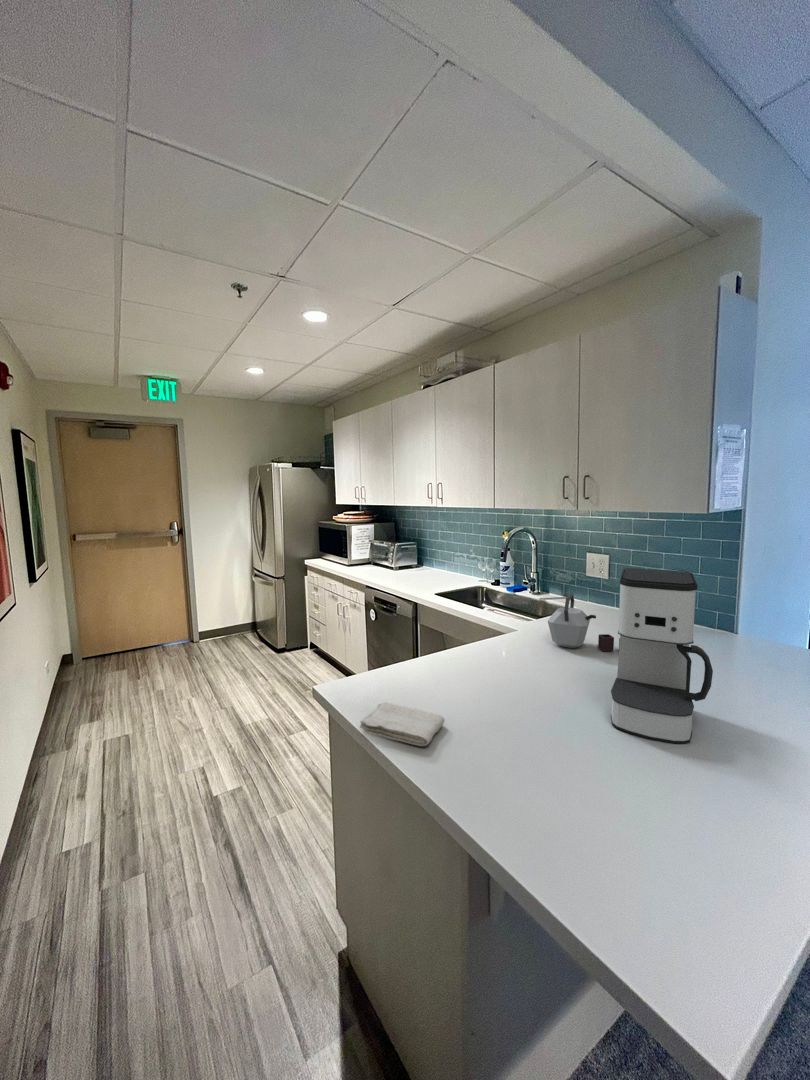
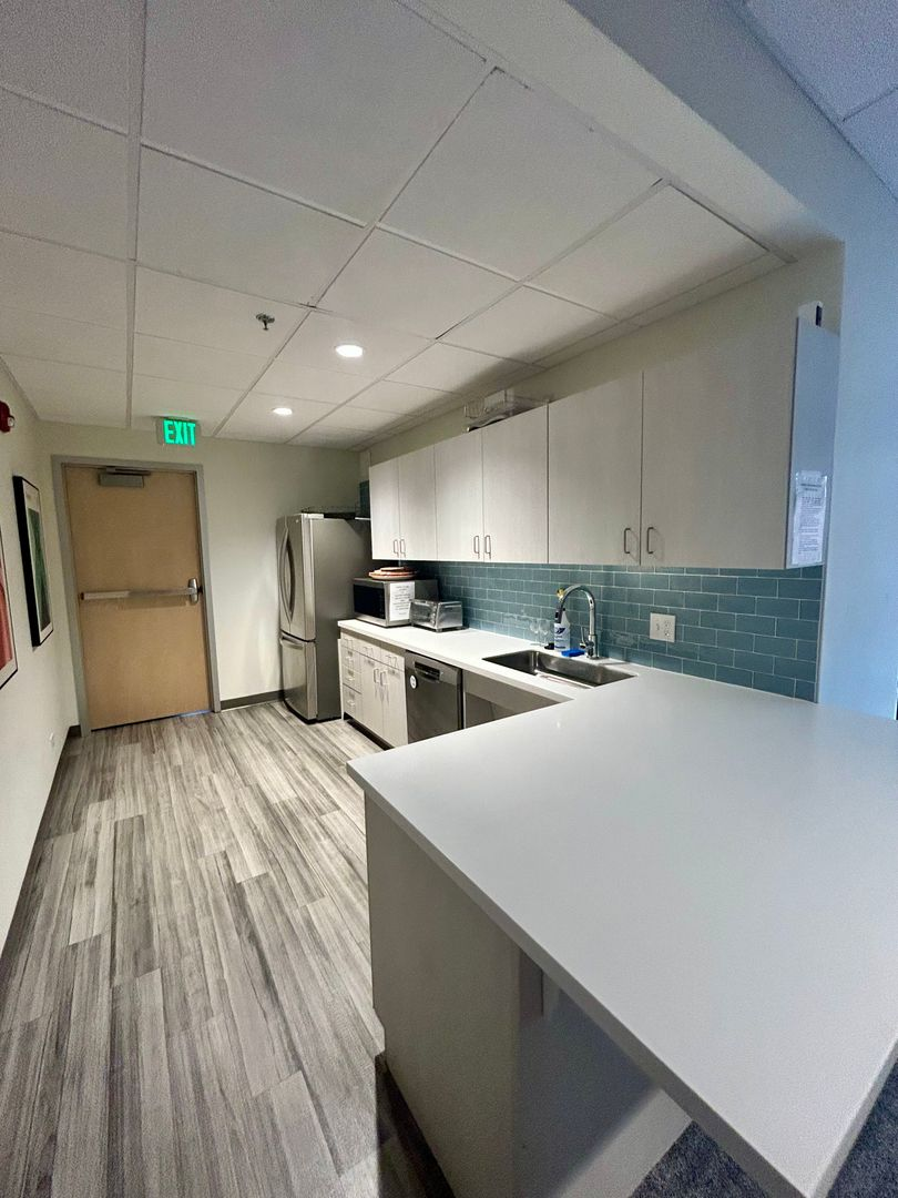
- washcloth [359,701,446,747]
- coffee maker [610,567,714,744]
- kettle [547,591,620,652]
